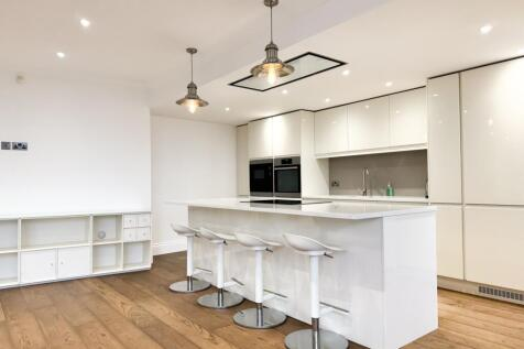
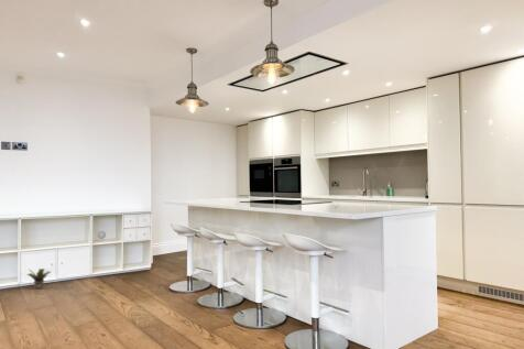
+ potted plant [25,268,52,290]
